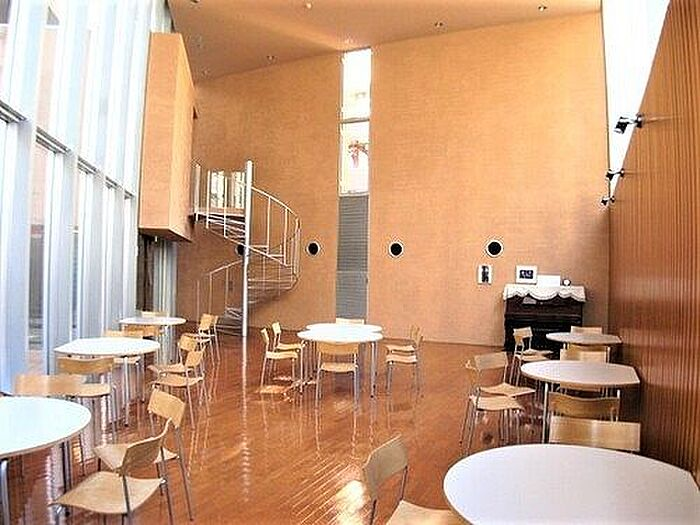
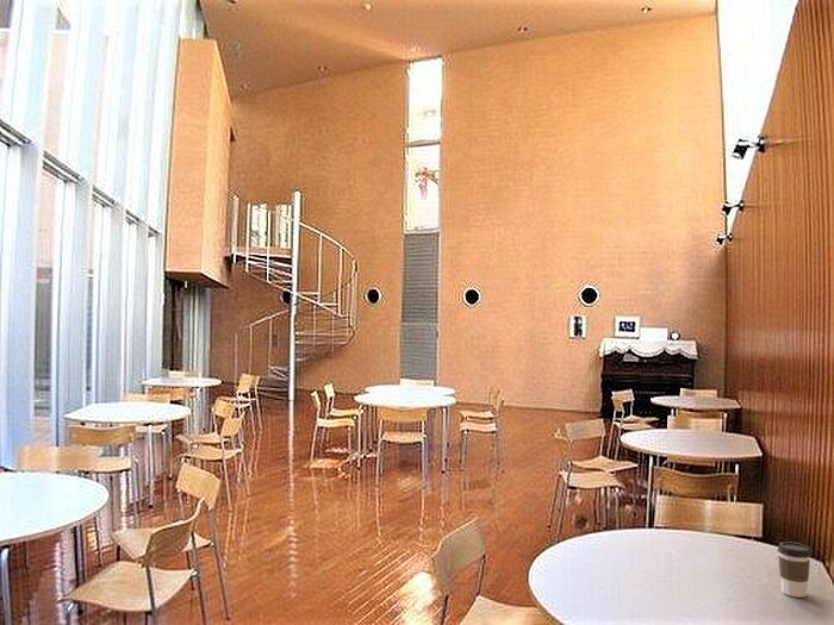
+ coffee cup [777,540,813,599]
